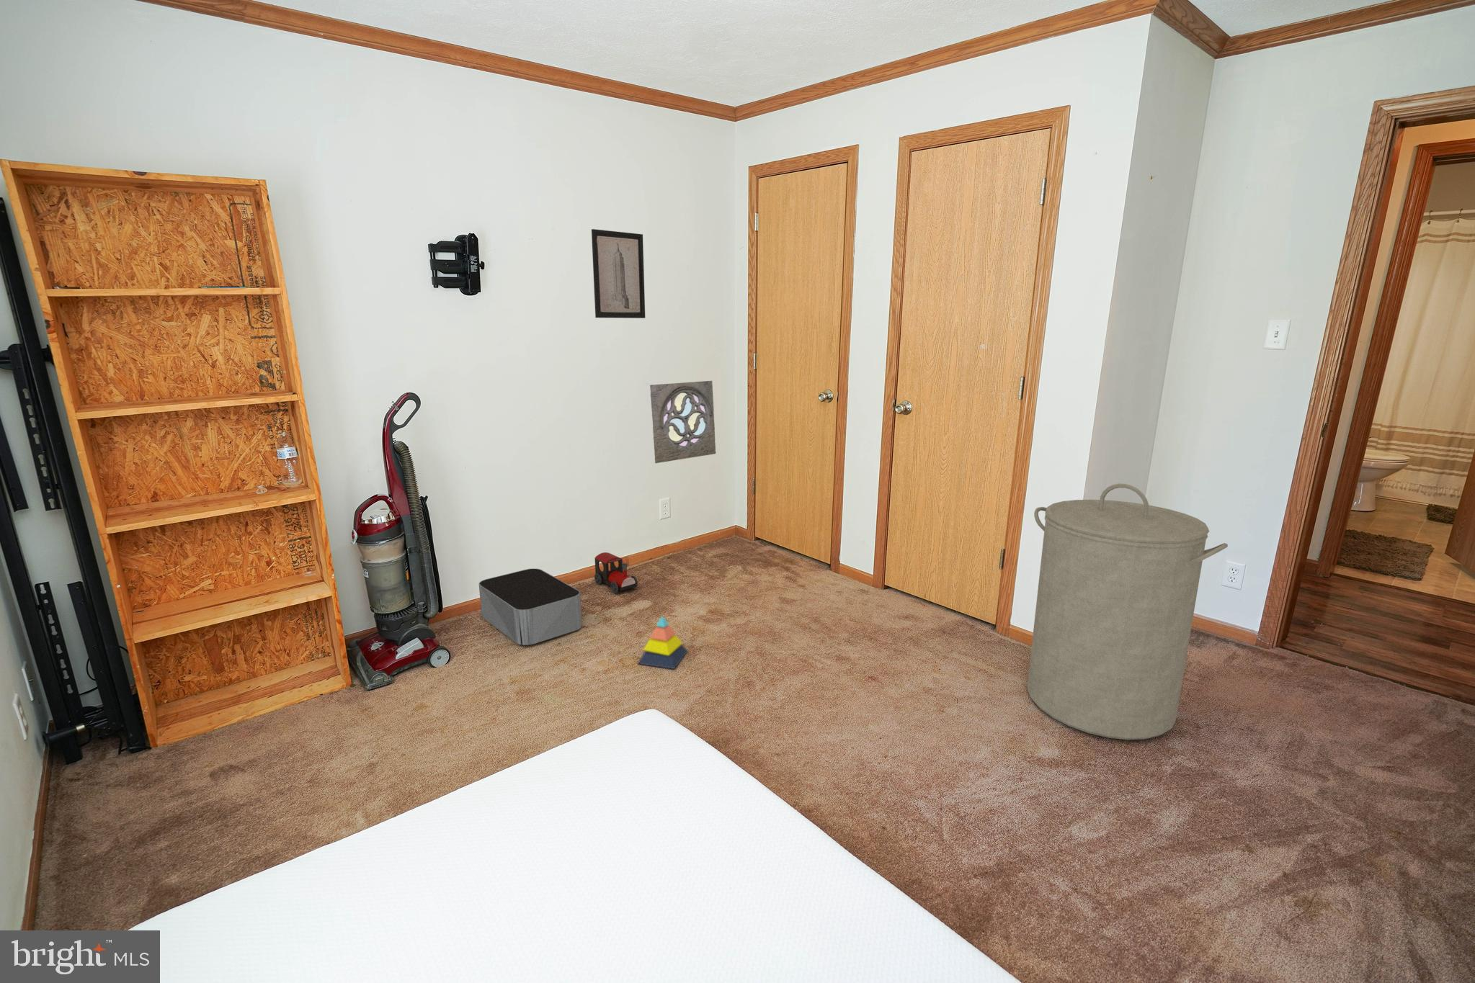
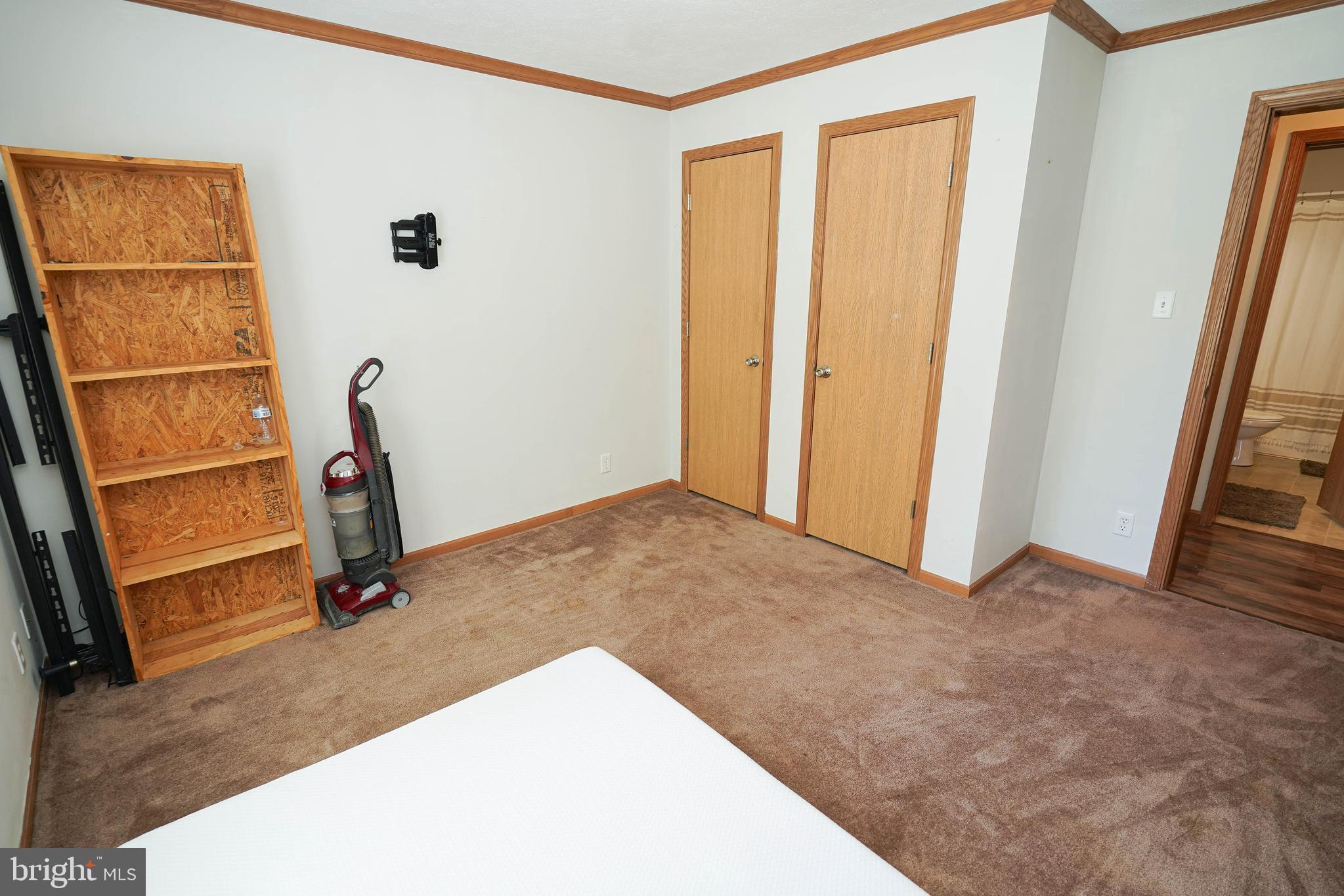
- stacking toy [637,615,689,669]
- storage bin [478,568,583,646]
- toy train [594,552,639,595]
- wall art [590,228,645,319]
- wall ornament [650,381,717,464]
- laundry hamper [1026,483,1228,741]
